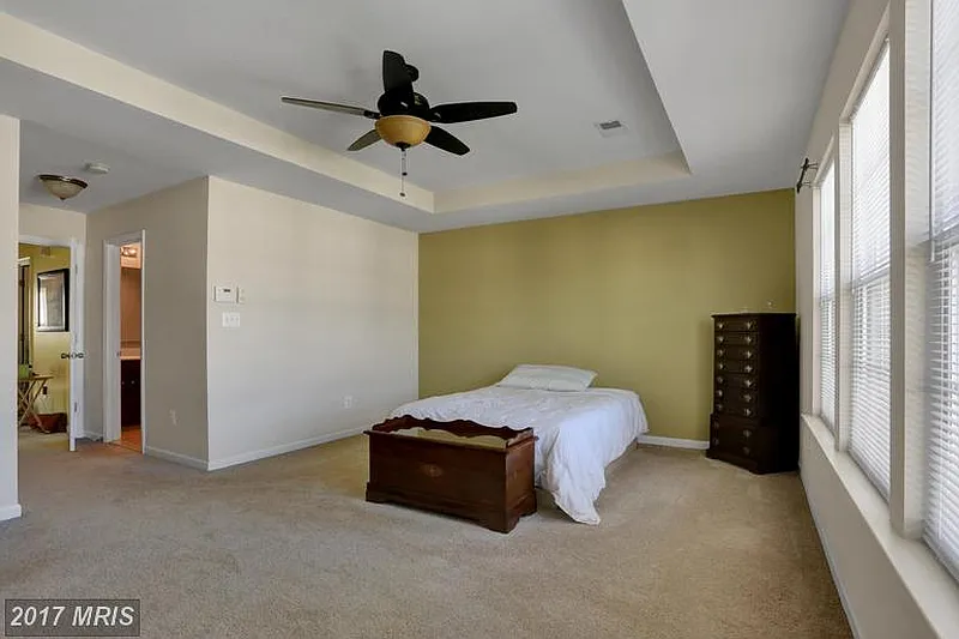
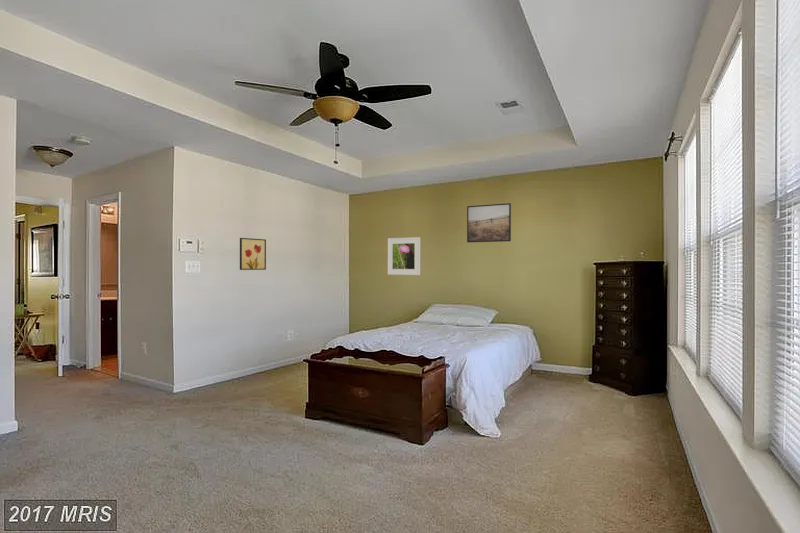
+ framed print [387,236,421,276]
+ wall art [239,237,267,271]
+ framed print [466,202,512,243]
